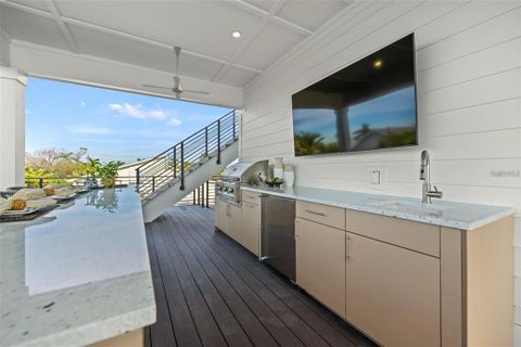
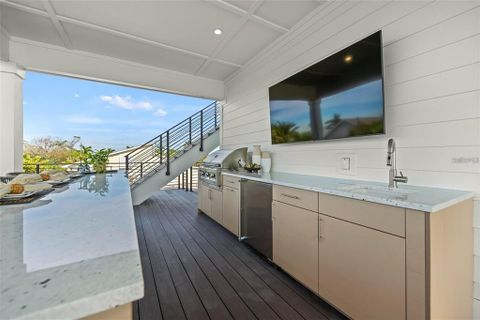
- ceiling fan [142,46,211,101]
